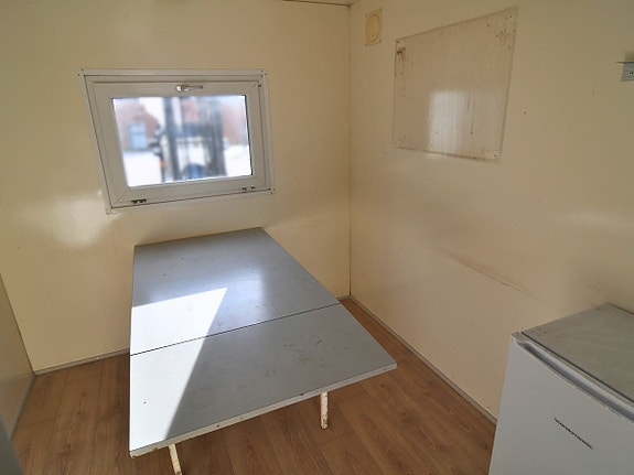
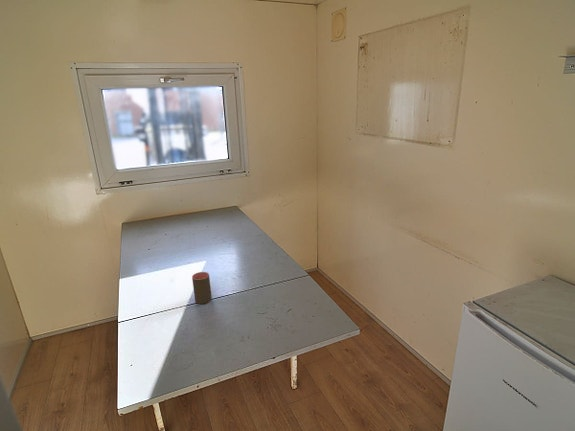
+ cup [191,271,213,305]
